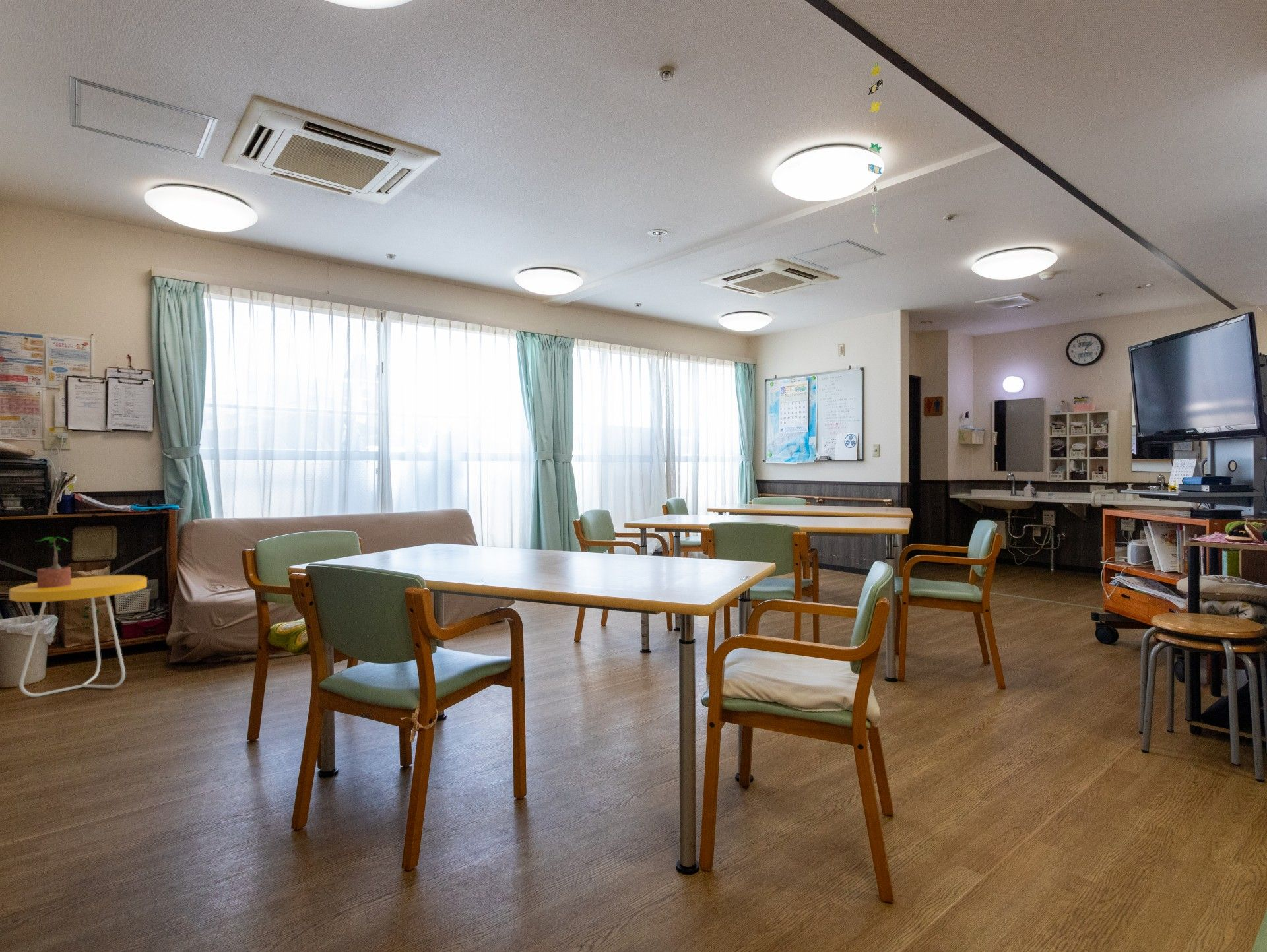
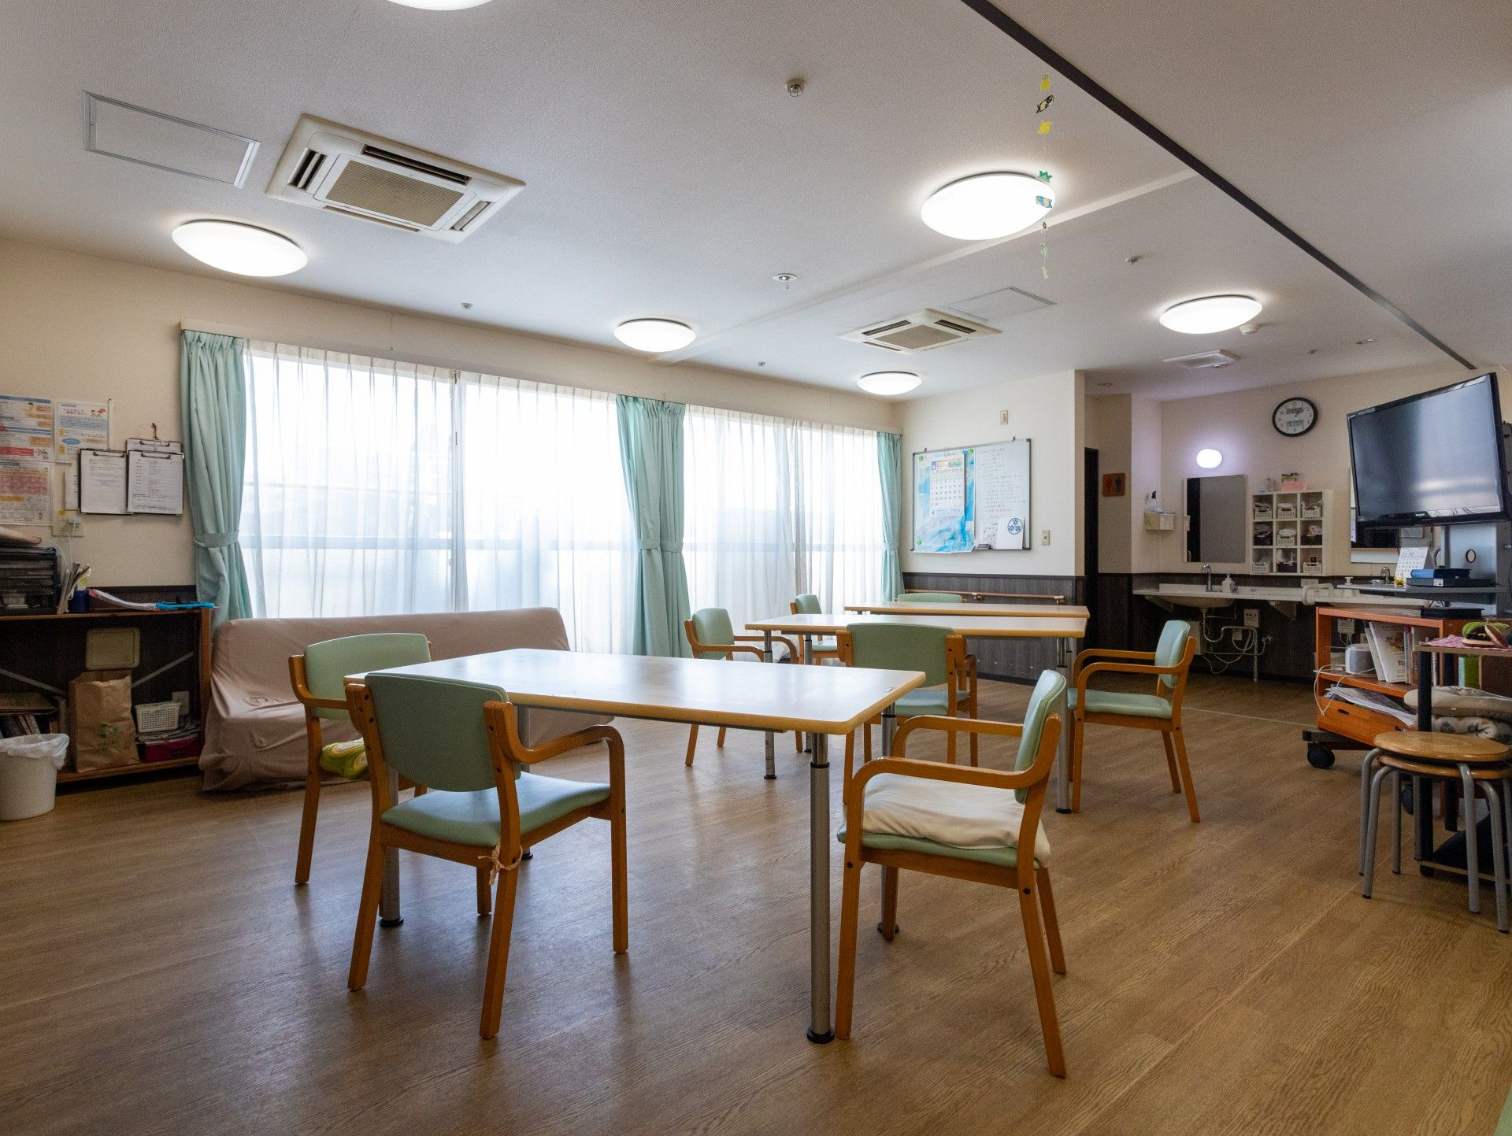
- potted plant [36,536,73,588]
- side table [9,575,148,697]
